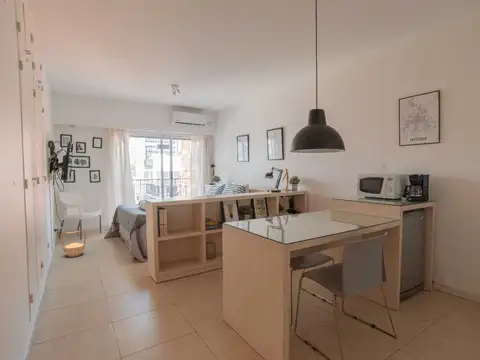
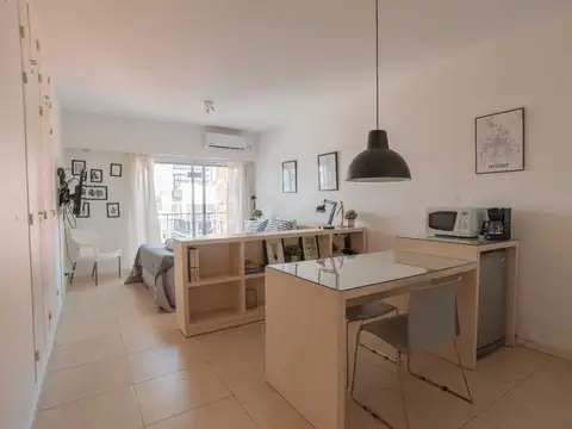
- basket [61,230,87,258]
